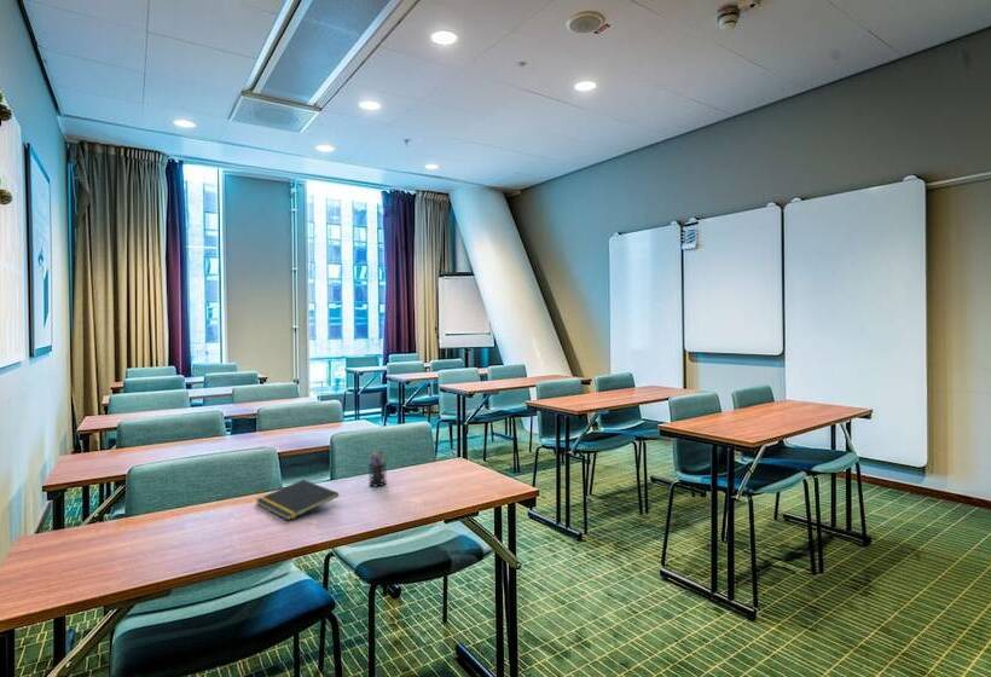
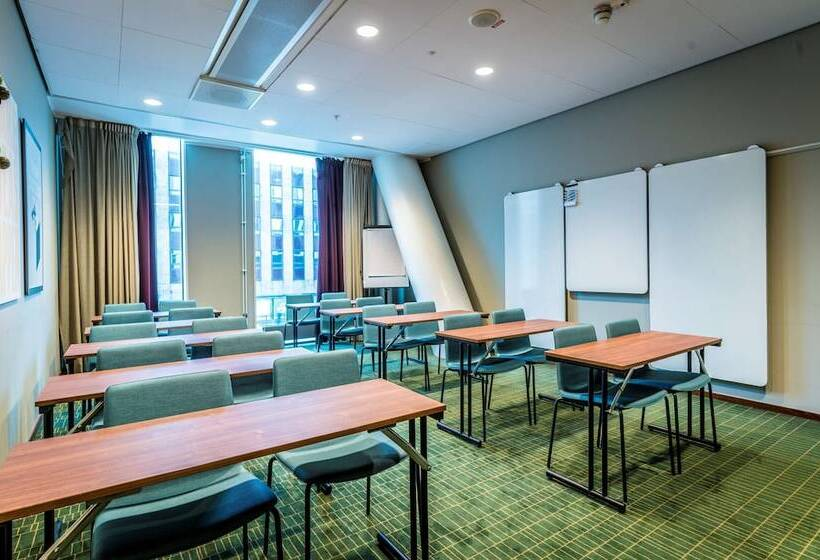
- pen holder [367,449,392,487]
- notepad [254,479,340,521]
